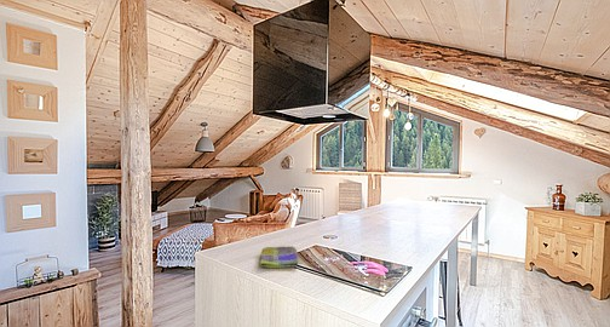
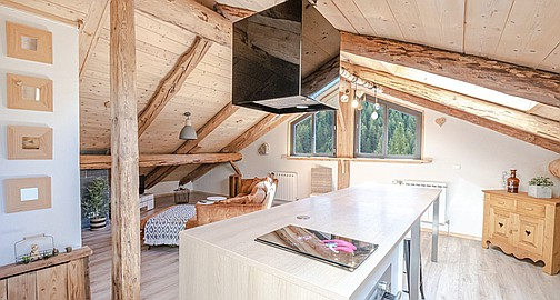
- dish towel [259,245,299,269]
